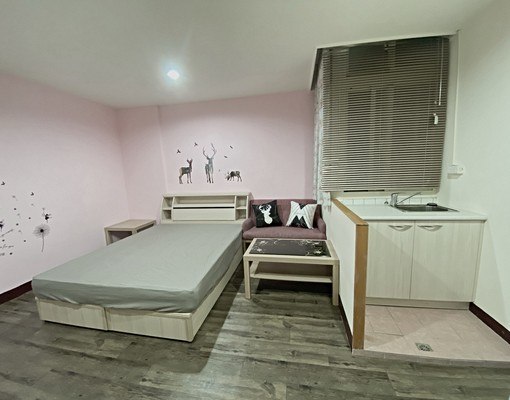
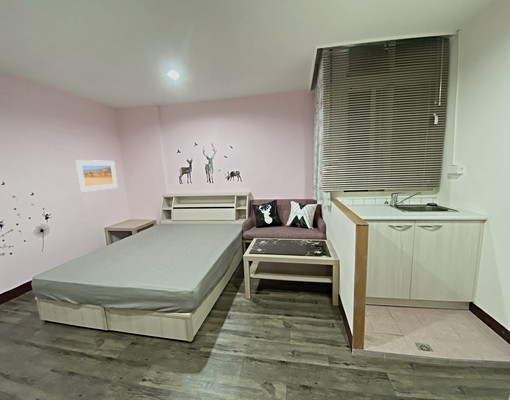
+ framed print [74,159,118,193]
